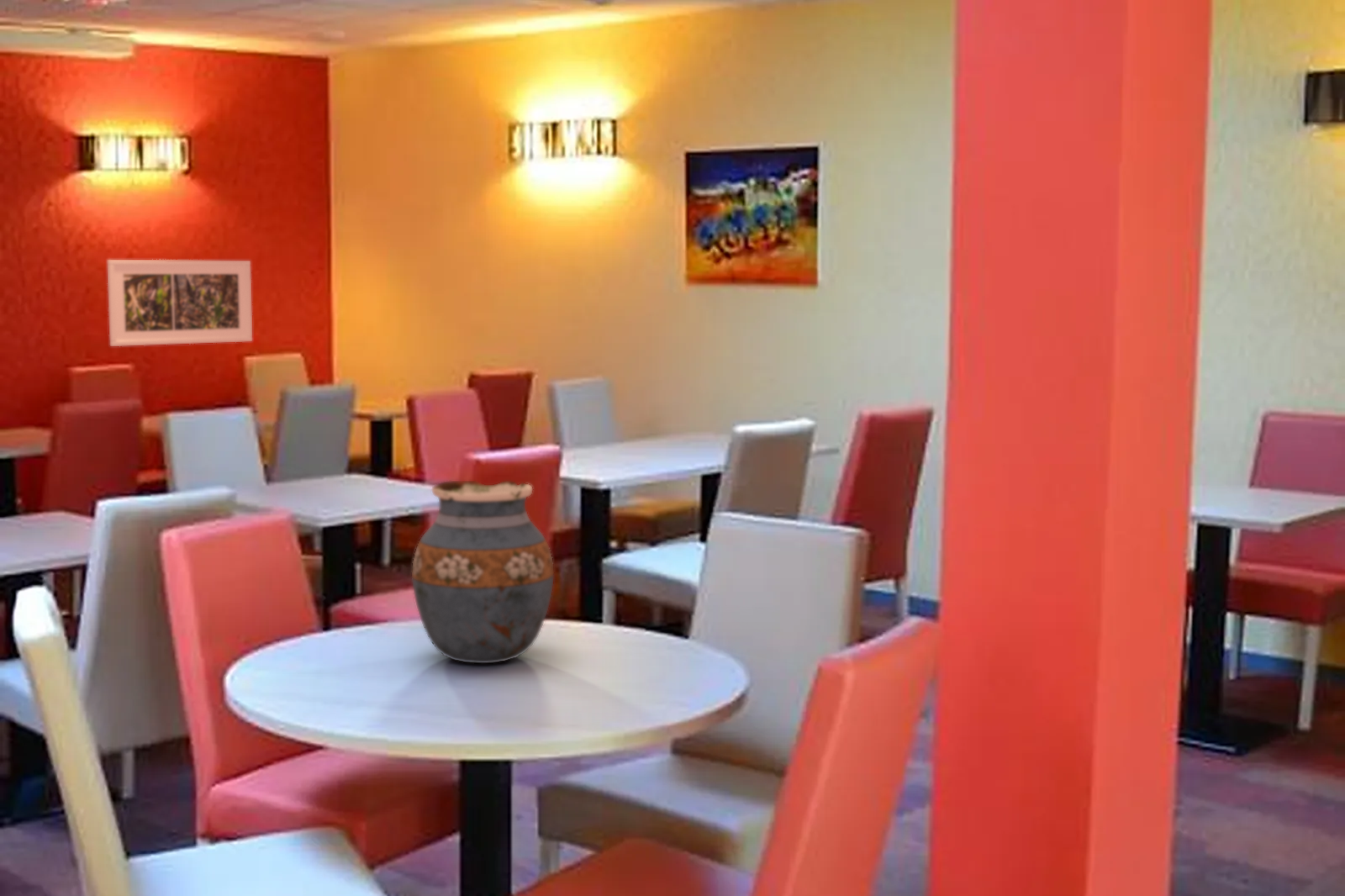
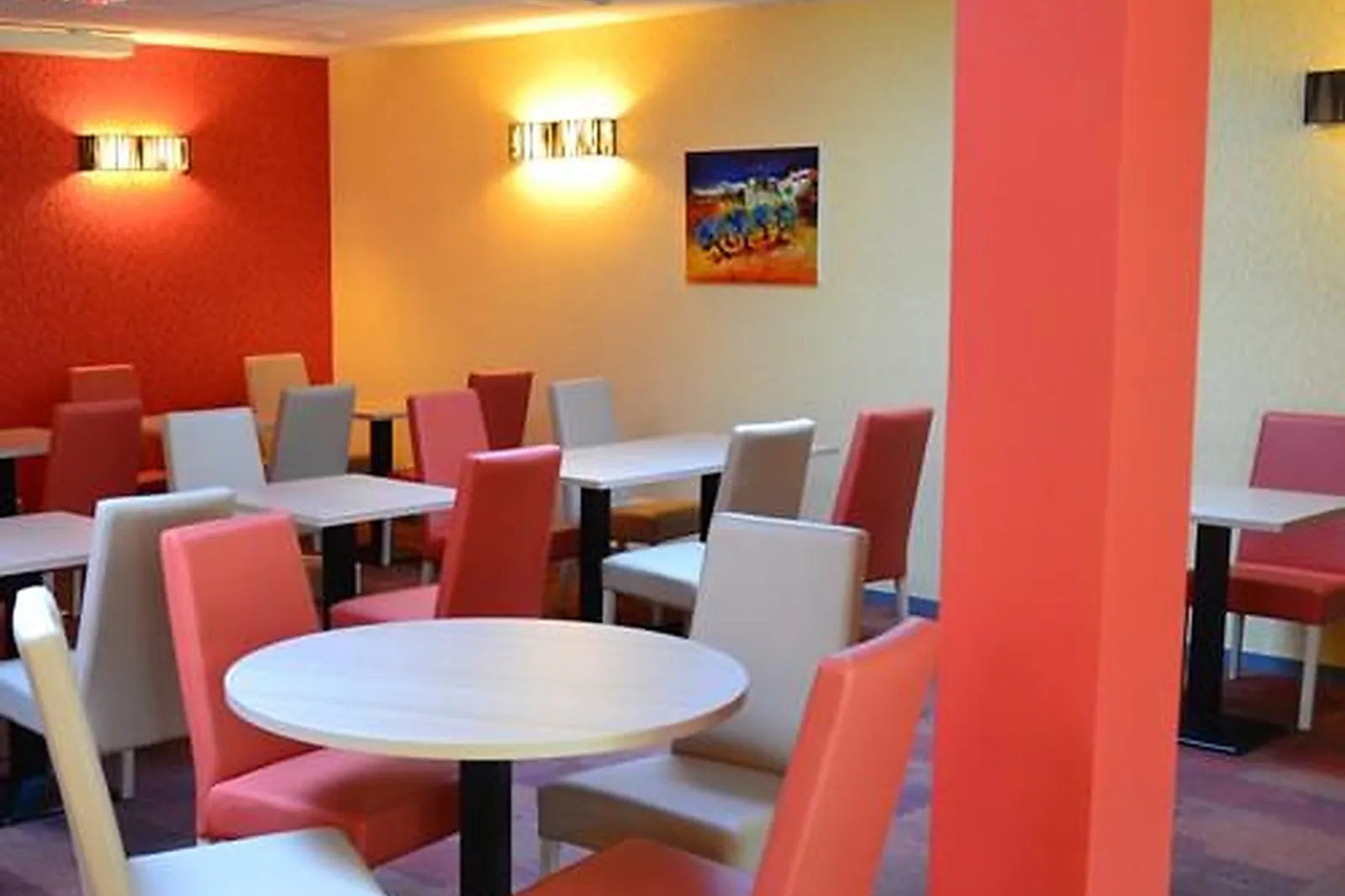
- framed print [107,259,253,347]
- vase [411,480,554,664]
